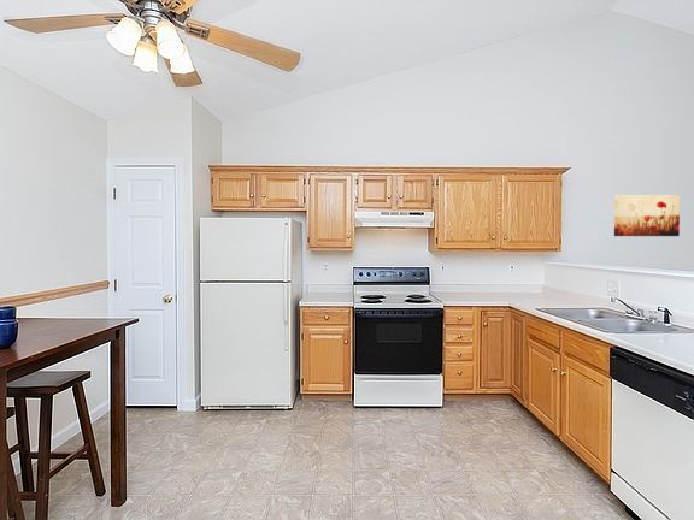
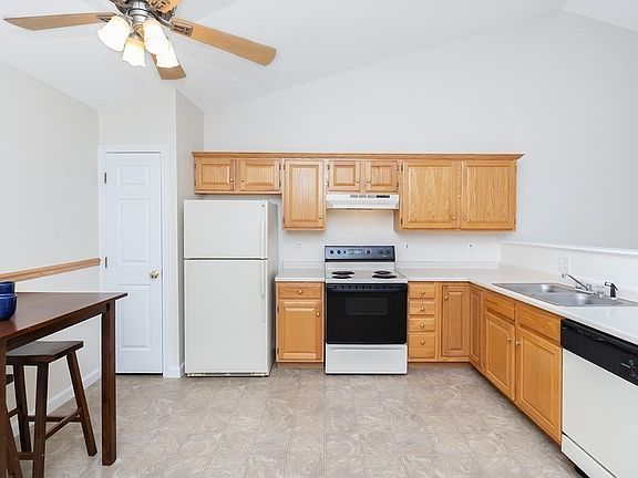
- wall art [613,194,681,237]
